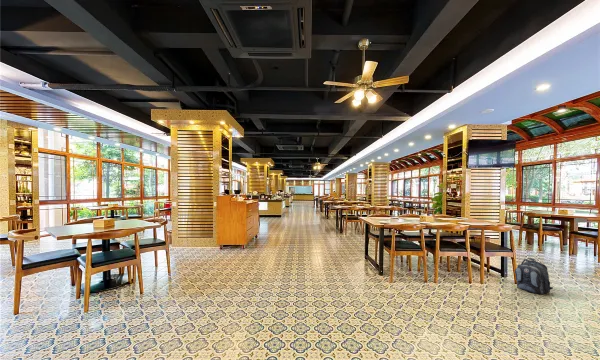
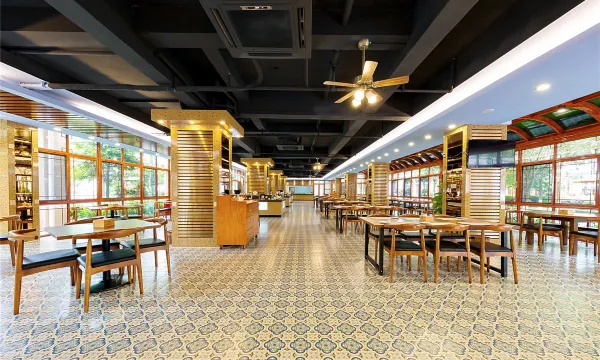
- backpack [514,257,554,295]
